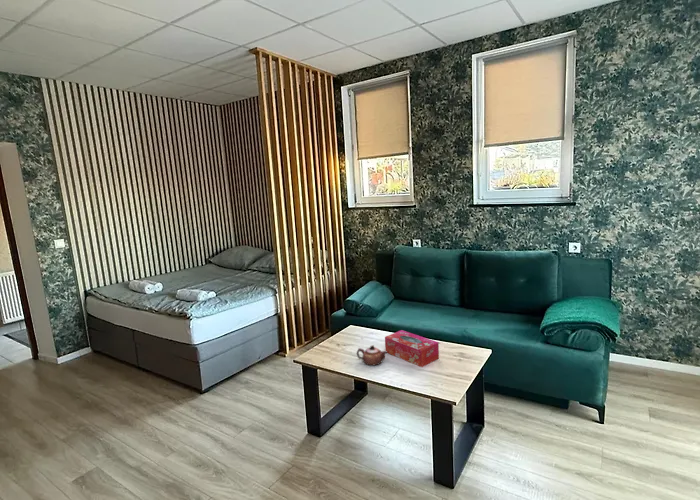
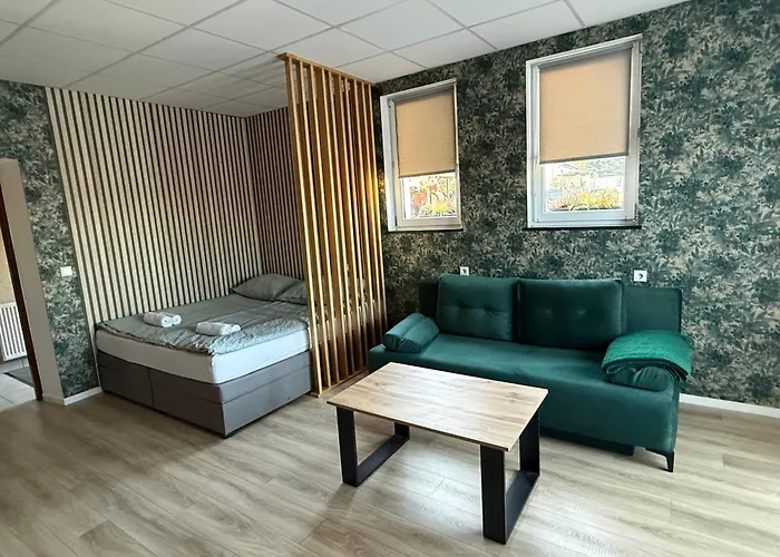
- tissue box [384,329,440,368]
- teapot [356,344,388,366]
